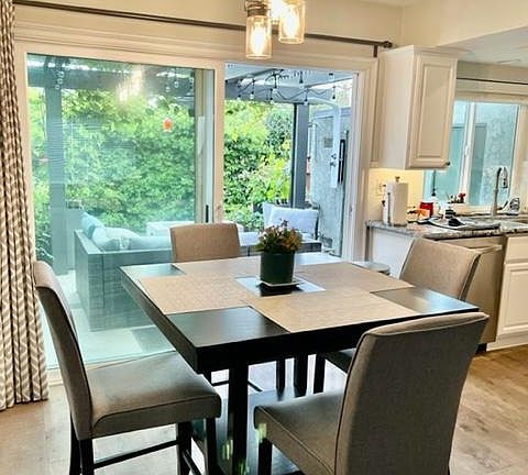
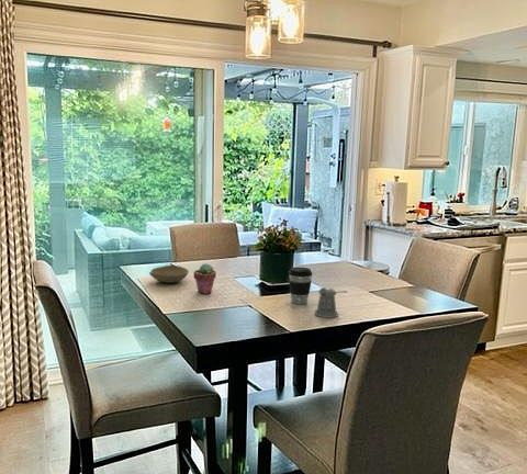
+ pepper shaker [314,286,348,319]
+ bowl [148,264,190,284]
+ potted succulent [192,262,217,295]
+ coffee cup [288,266,313,305]
